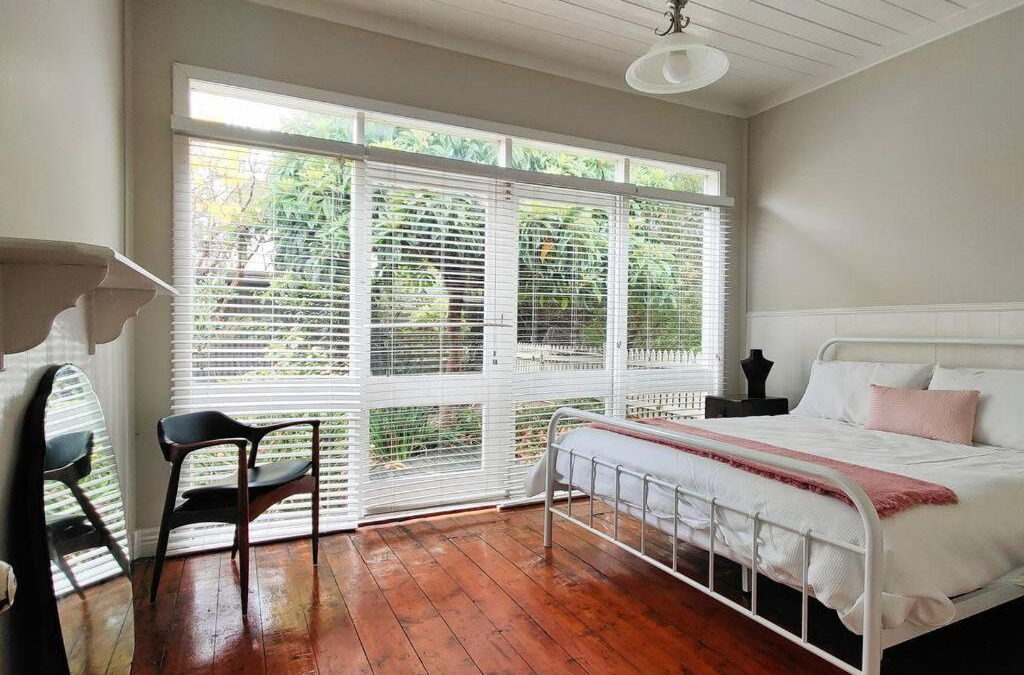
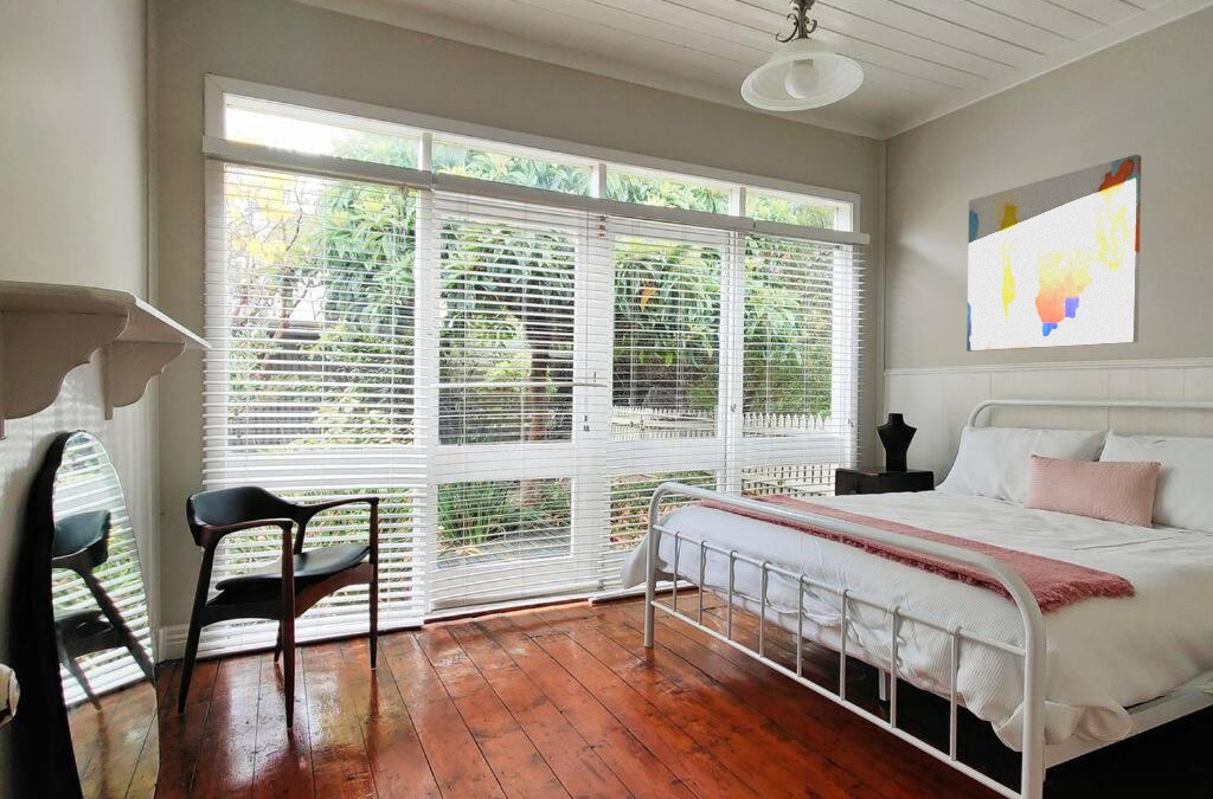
+ wall art [965,154,1142,353]
